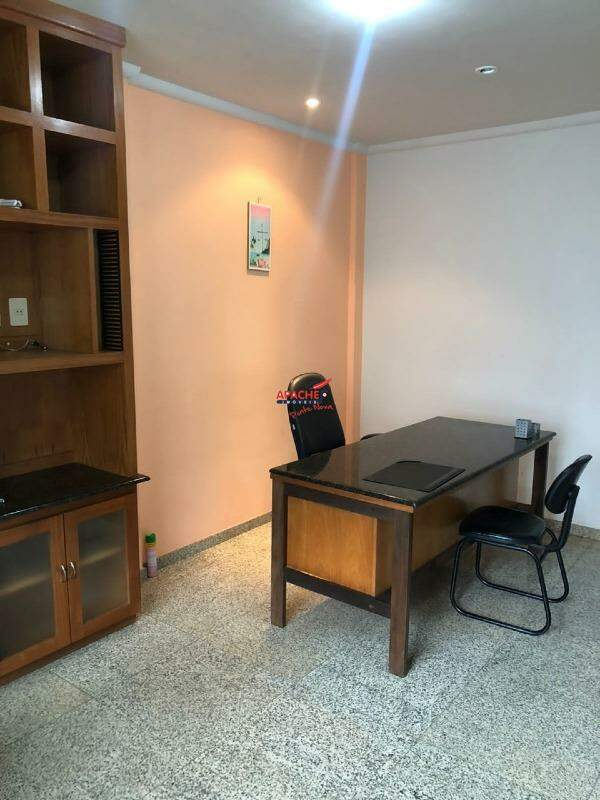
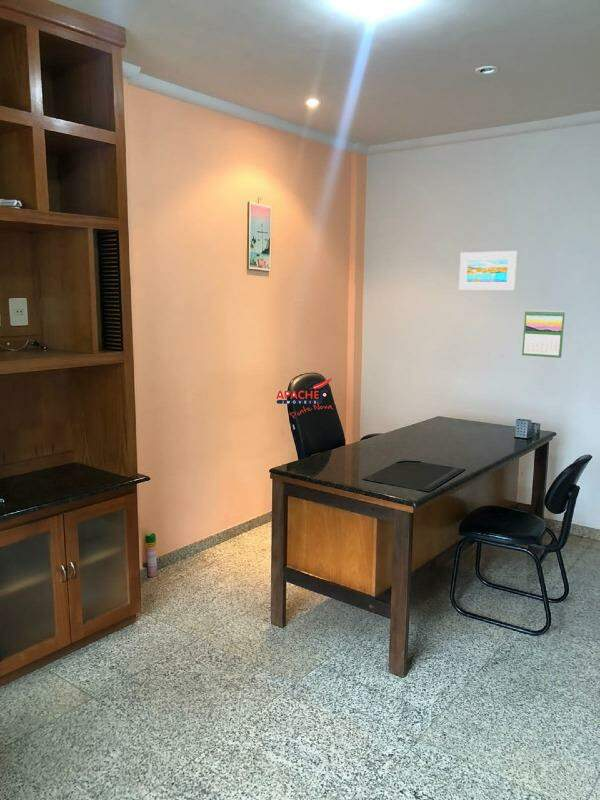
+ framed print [458,250,518,291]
+ calendar [521,309,566,359]
